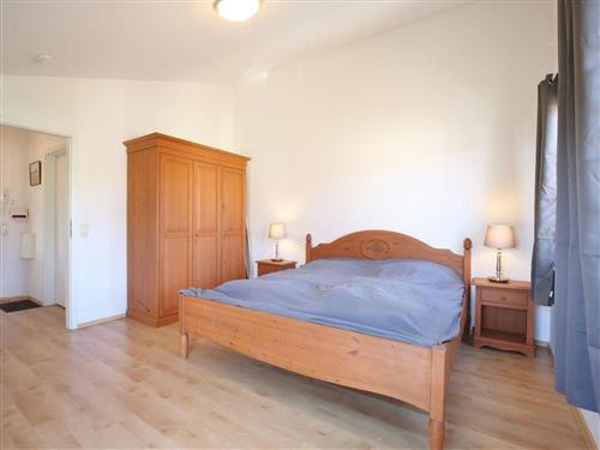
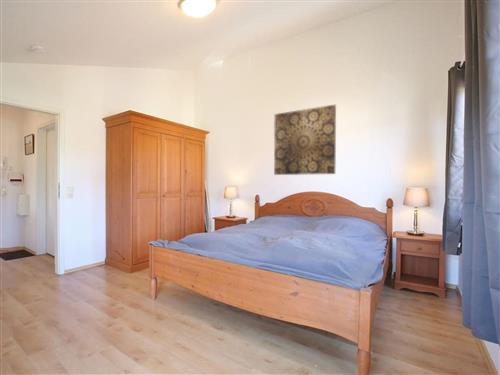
+ wall art [273,104,337,176]
